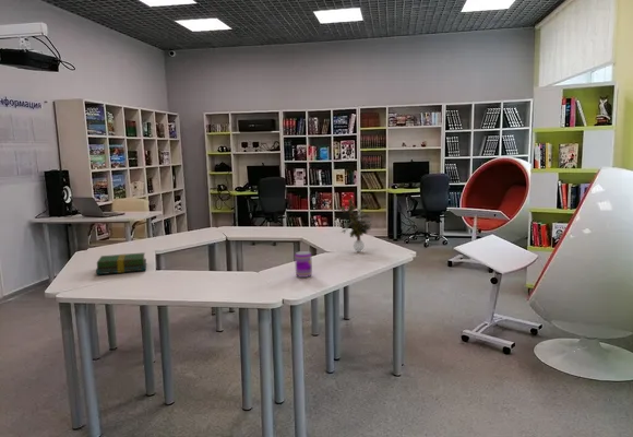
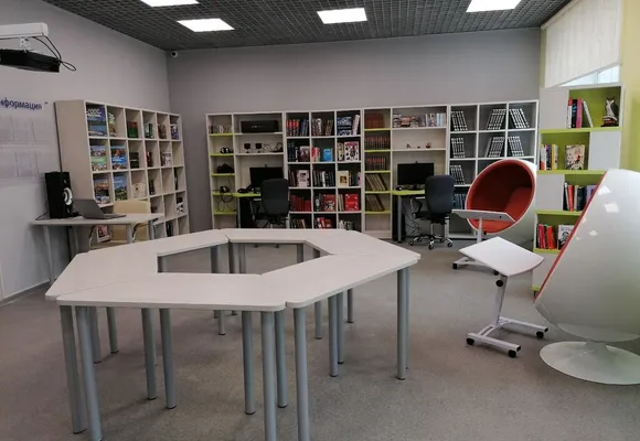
- book [95,251,147,275]
- potted plant [332,196,373,252]
- beverage can [294,250,313,279]
